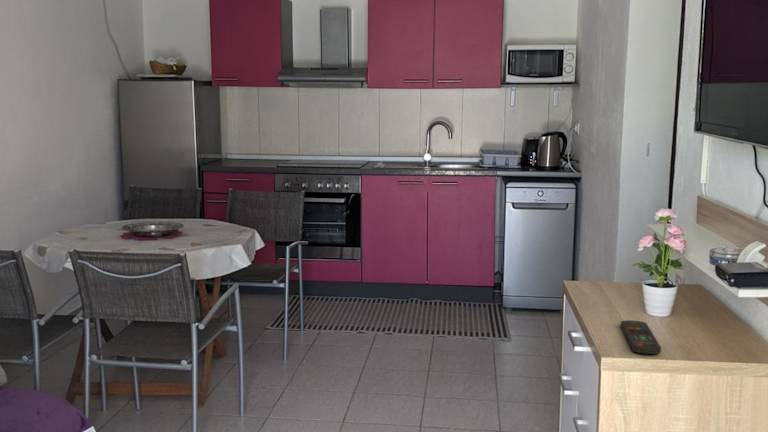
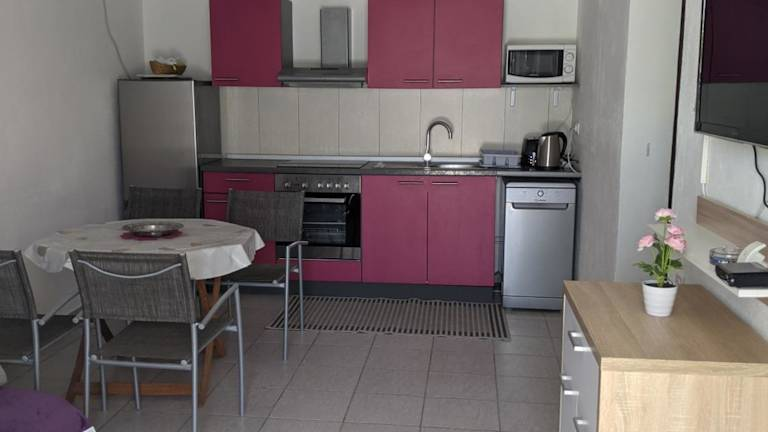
- remote control [620,319,662,355]
